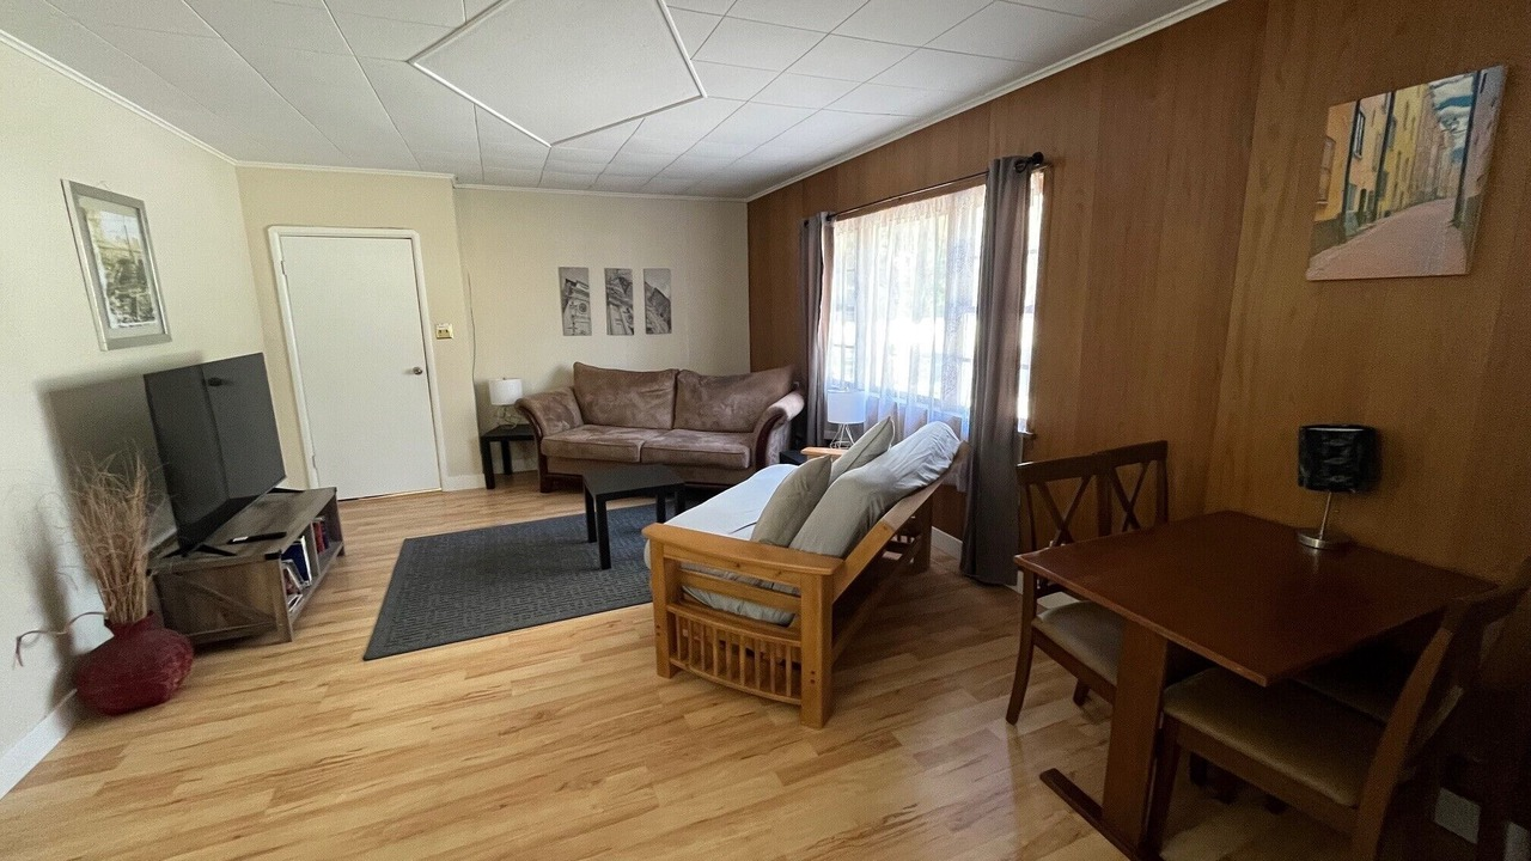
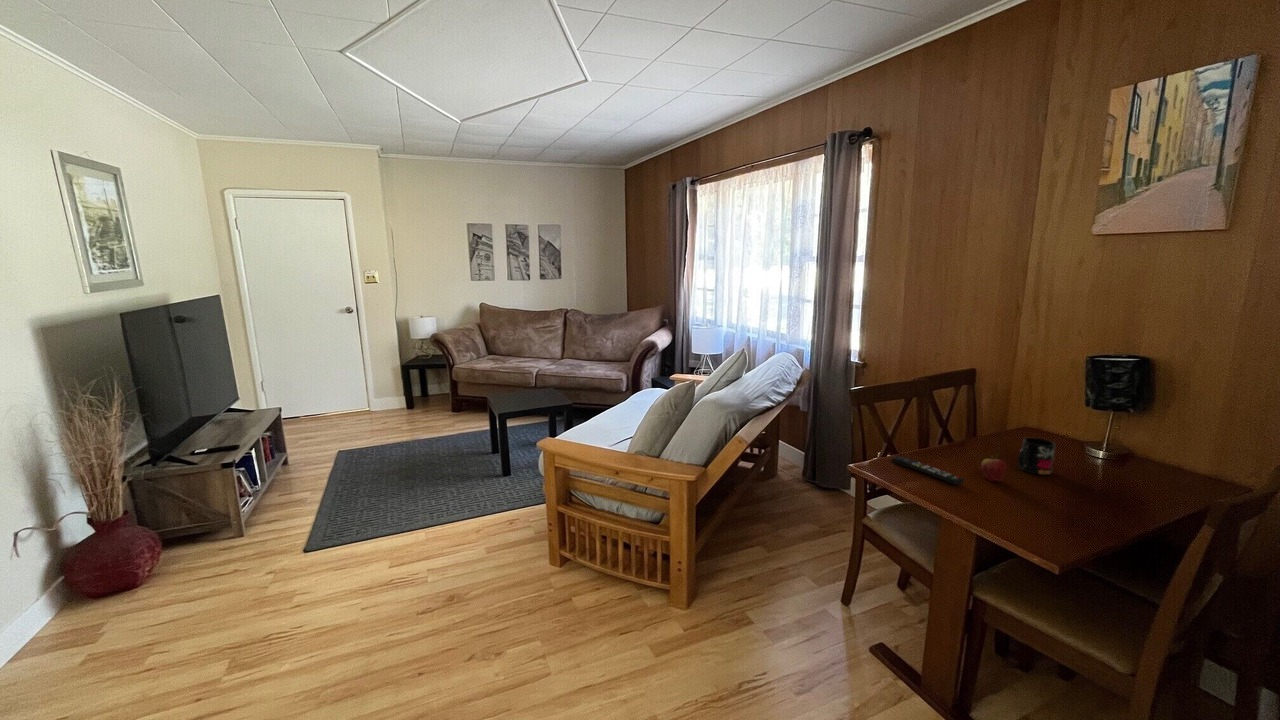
+ mug [1017,437,1056,476]
+ fruit [980,449,1008,483]
+ remote control [891,455,965,486]
